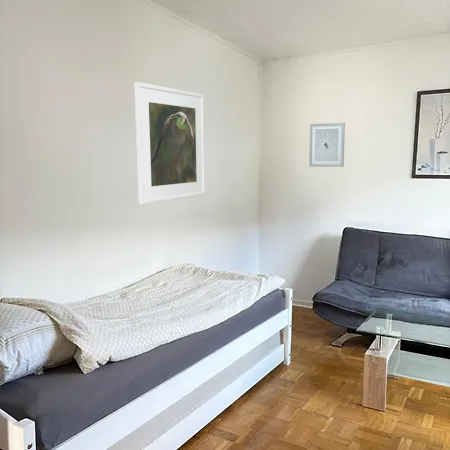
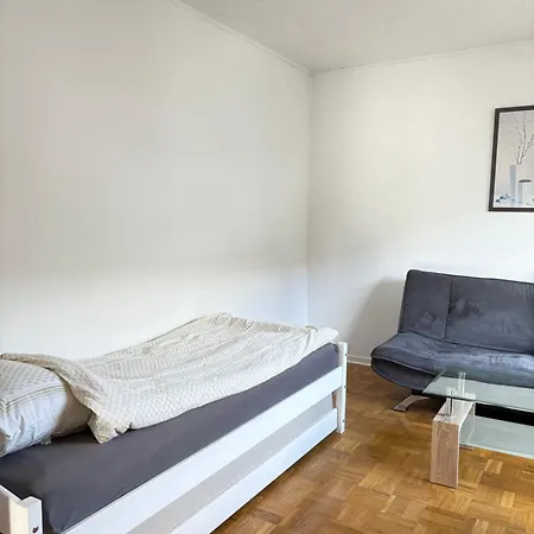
- wall art [308,122,346,168]
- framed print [134,81,206,206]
